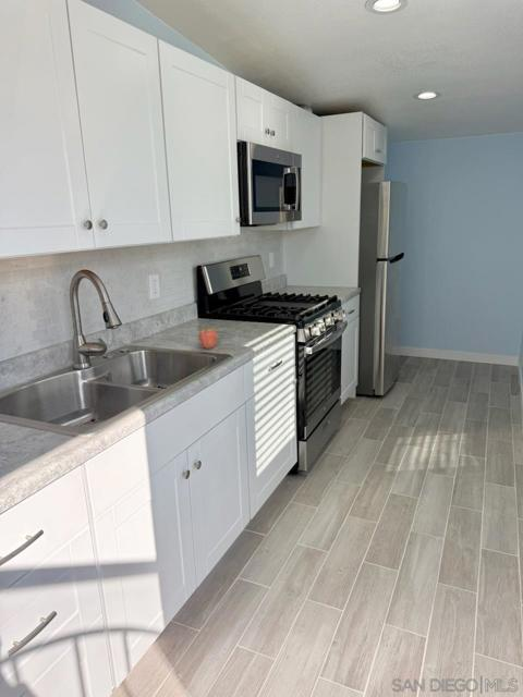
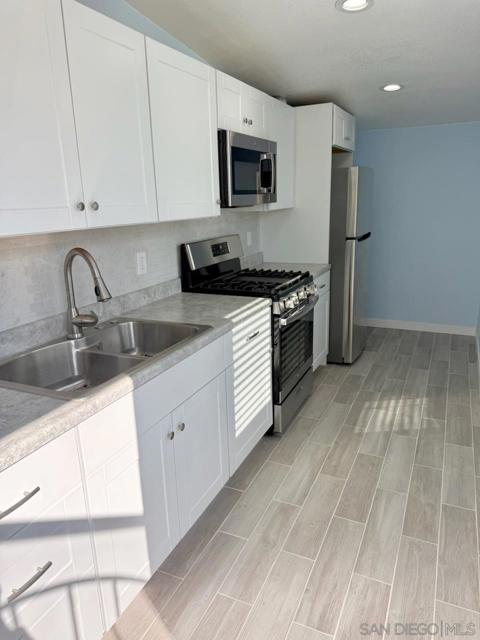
- fruit [197,325,218,350]
